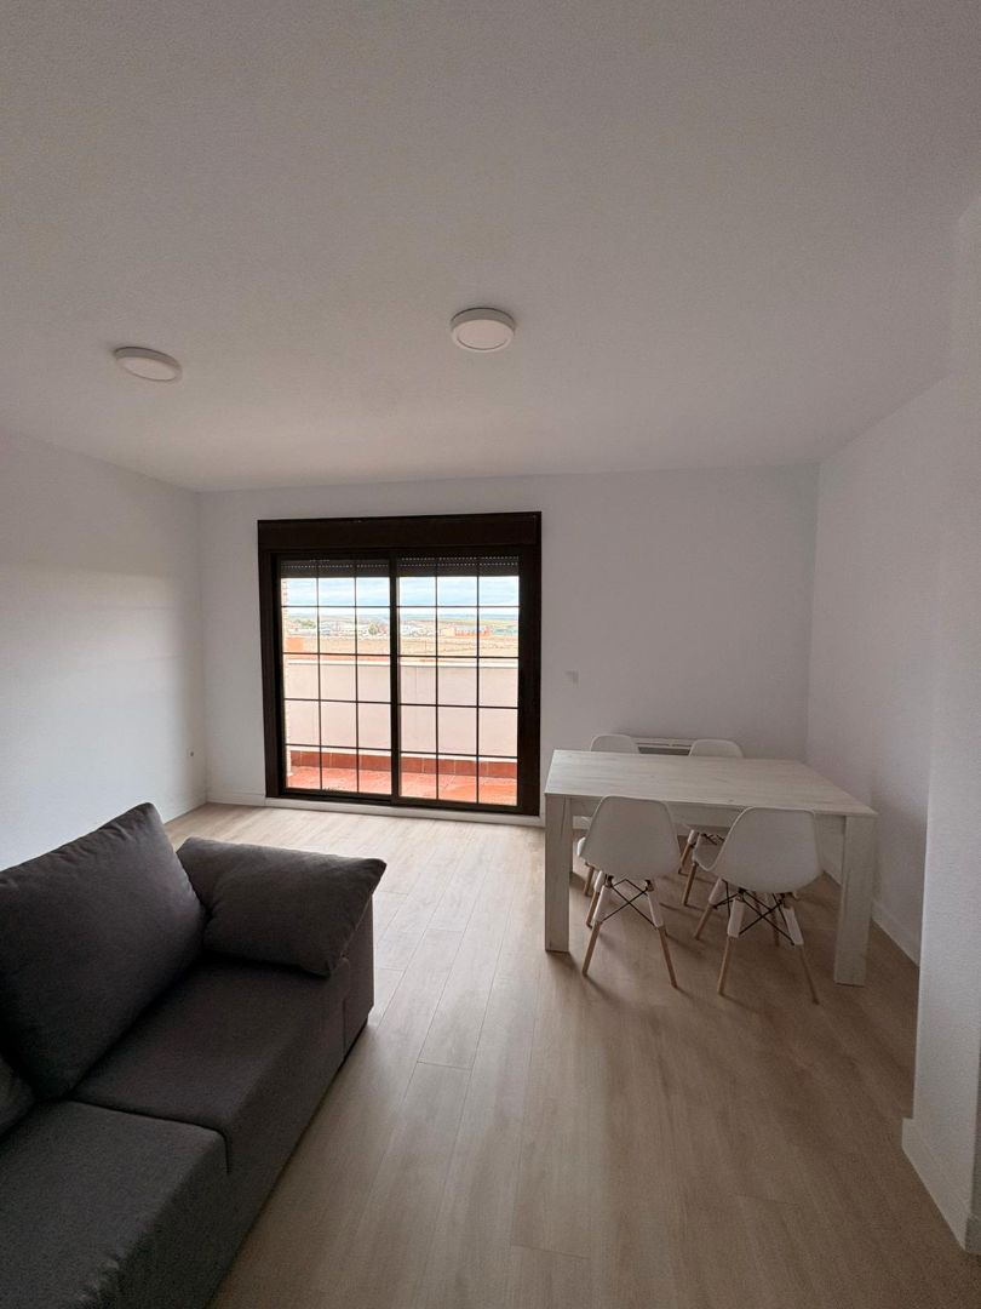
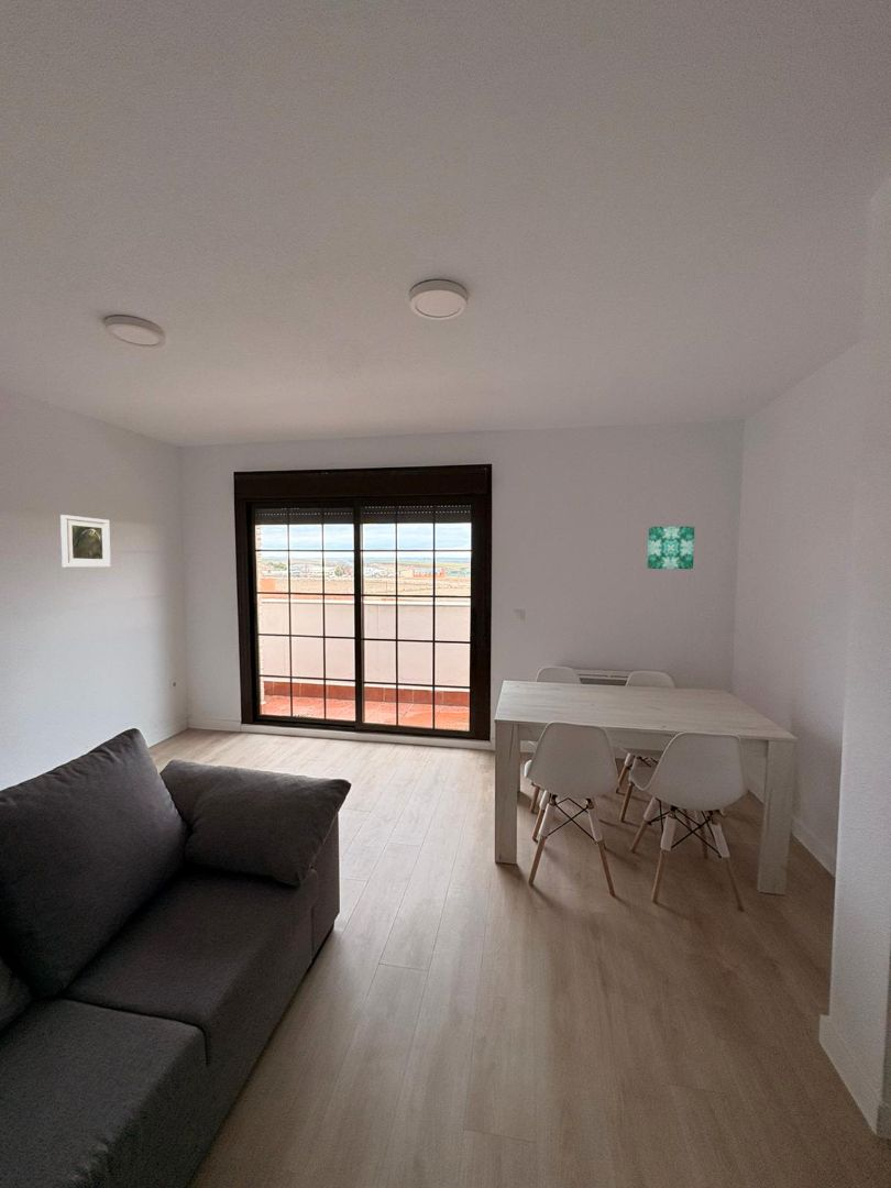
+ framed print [59,514,112,569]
+ wall art [647,526,695,570]
